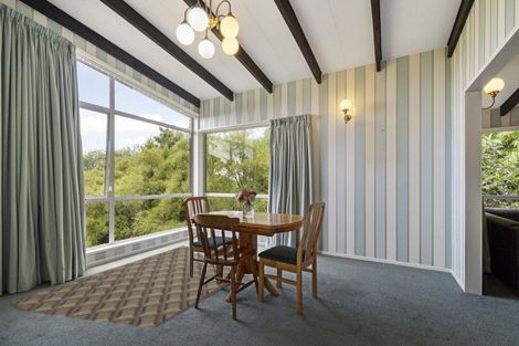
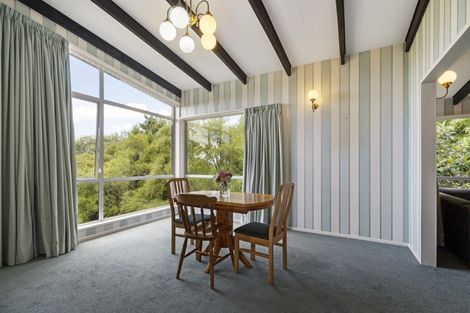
- rug [4,245,231,329]
